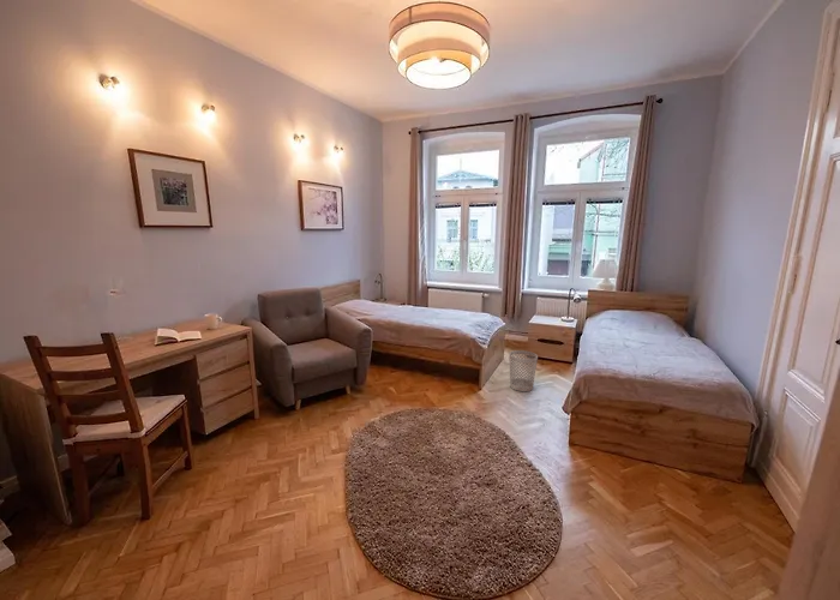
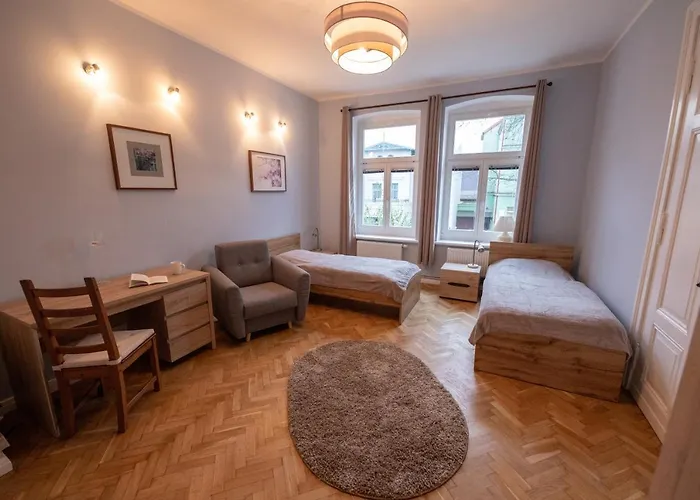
- wastebasket [508,349,539,392]
